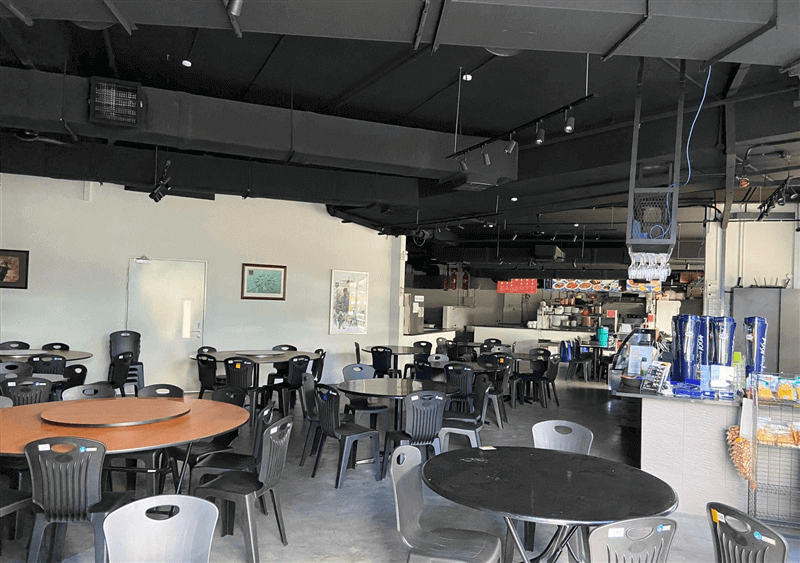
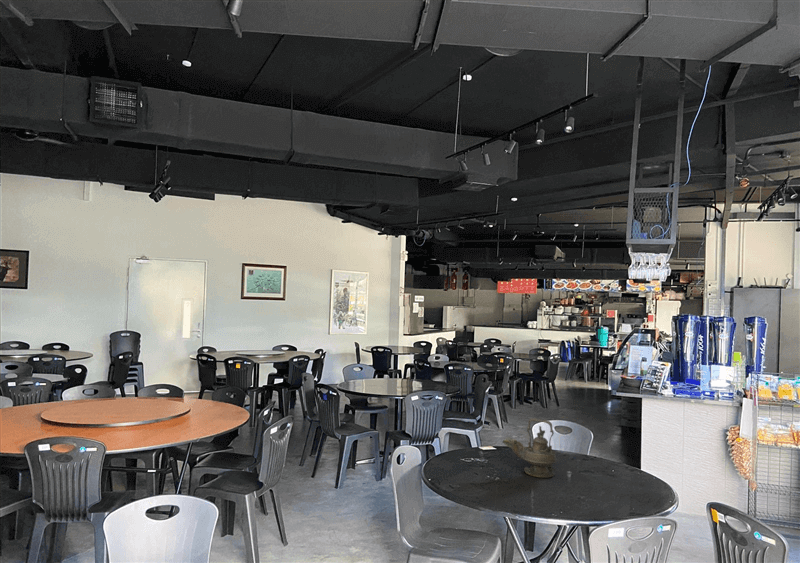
+ teapot [502,417,559,479]
